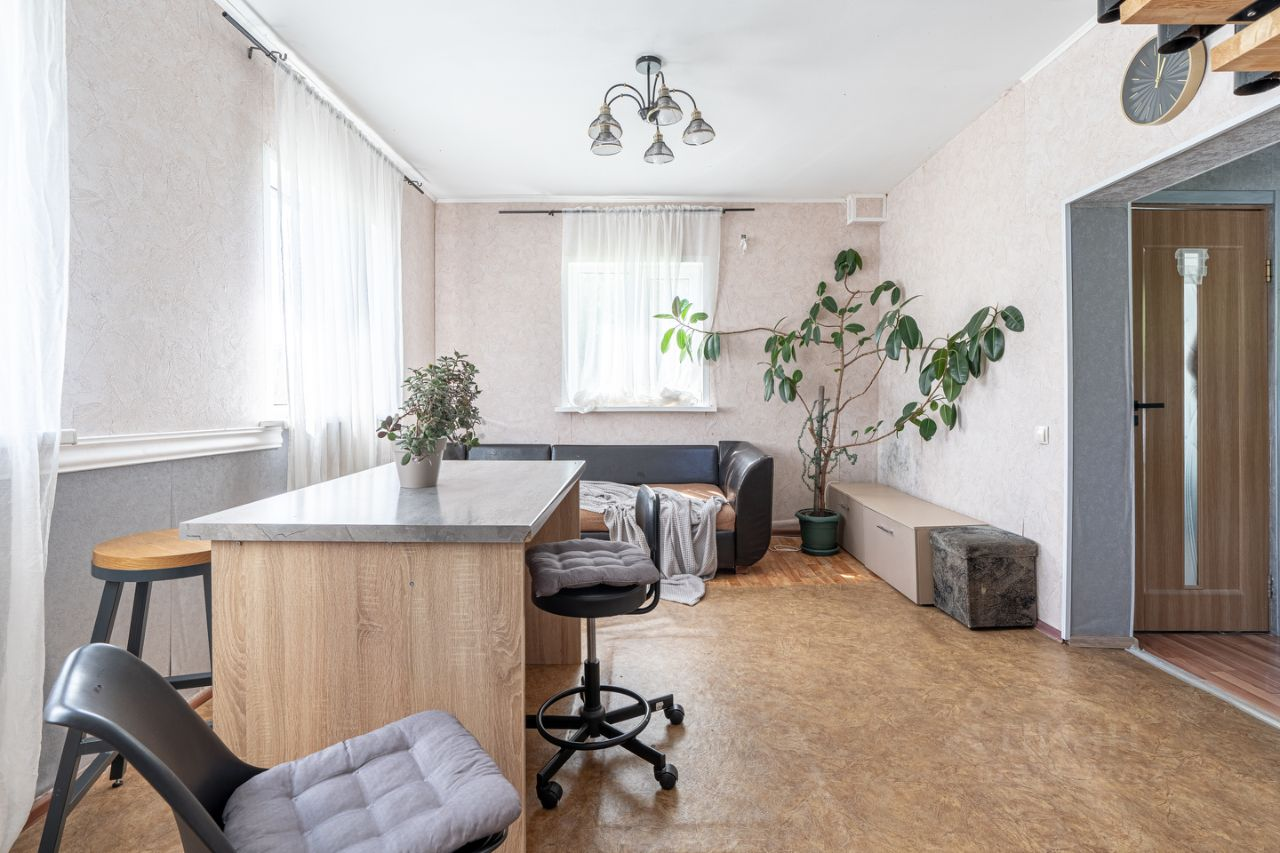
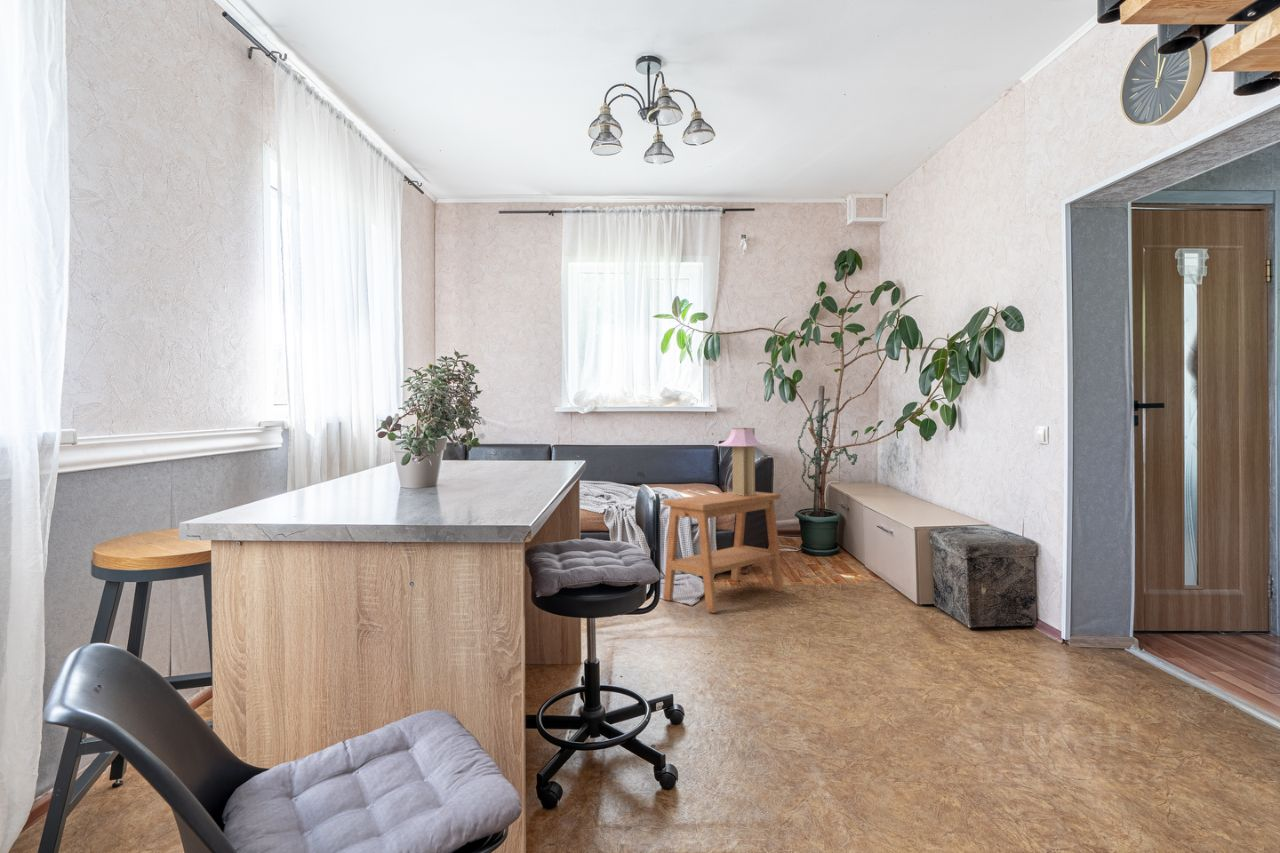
+ table lamp [713,427,768,496]
+ side table [662,490,784,614]
